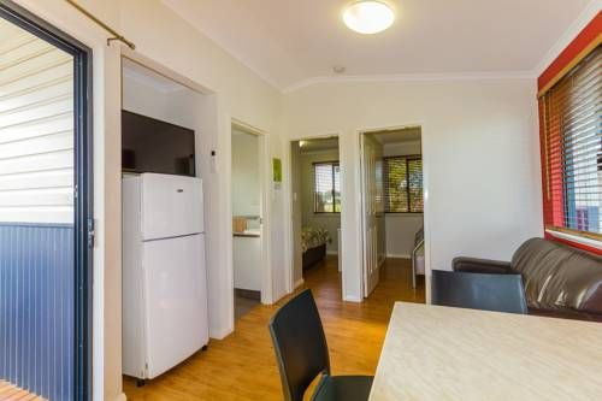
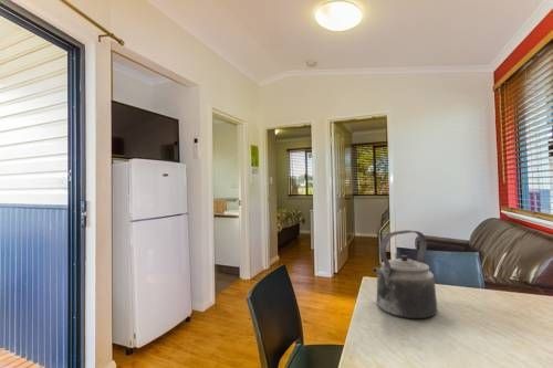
+ kettle [372,229,438,319]
